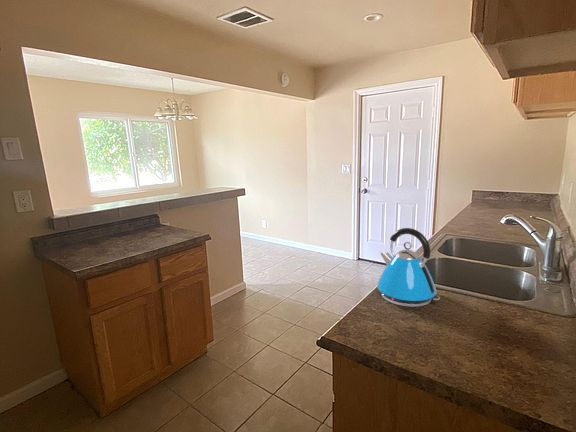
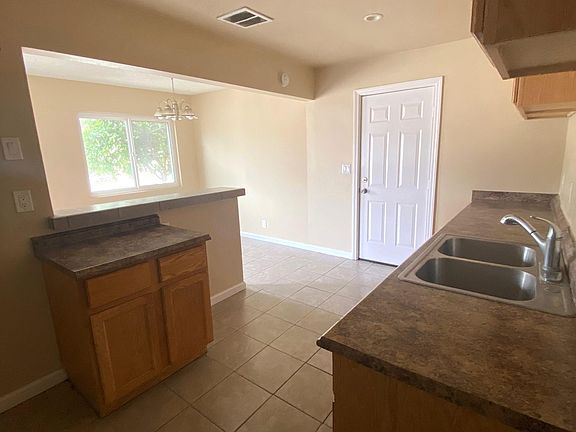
- kettle [376,227,441,308]
